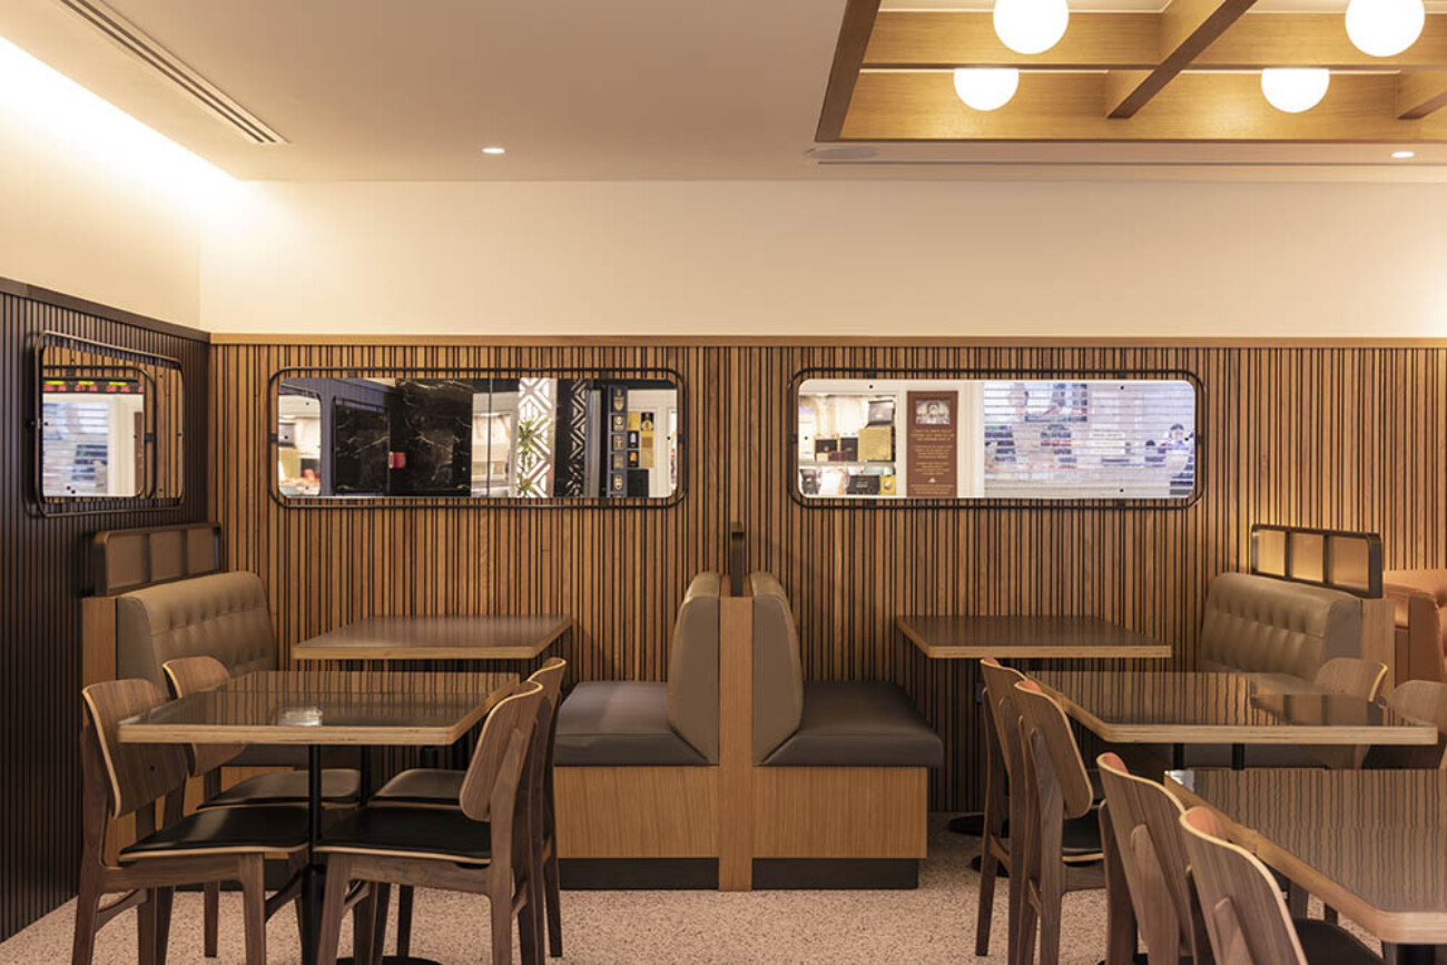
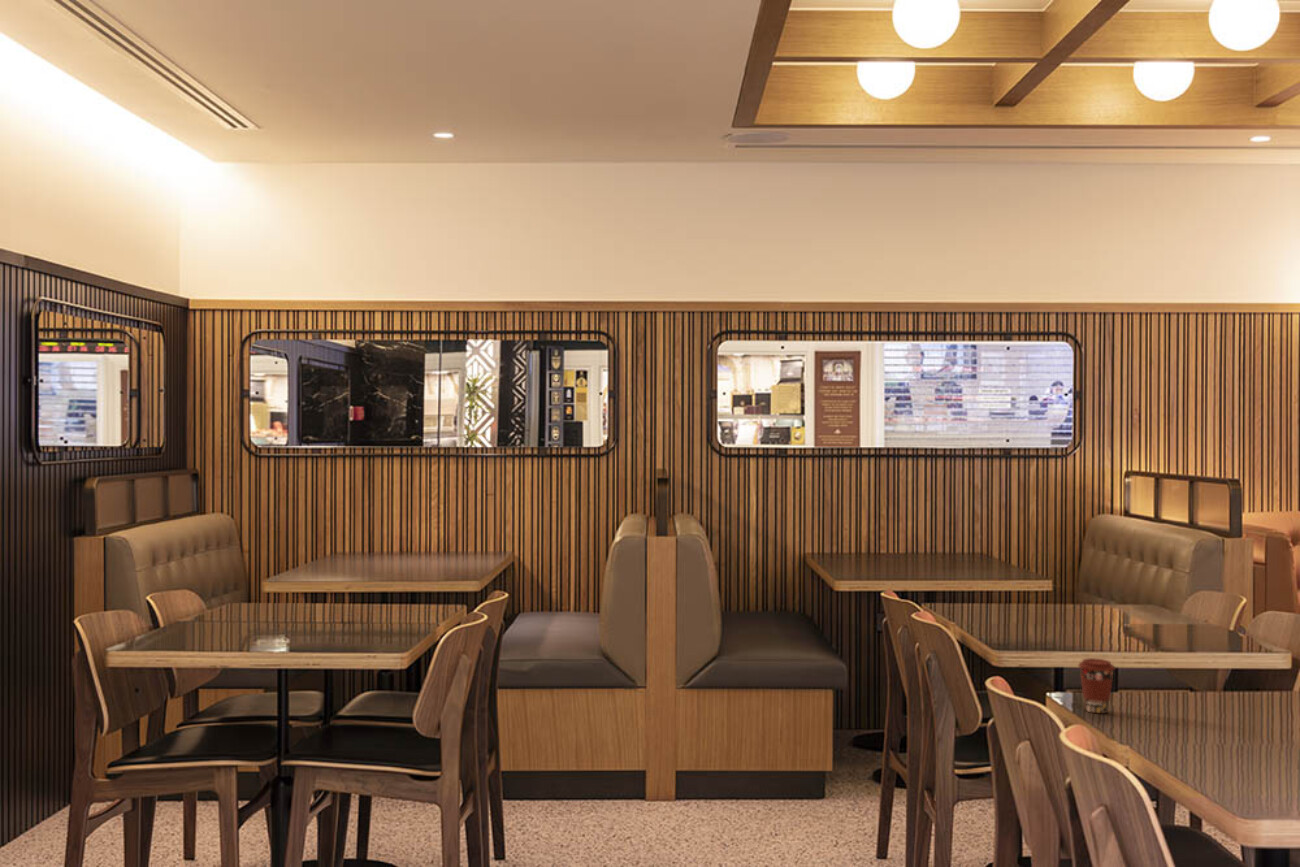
+ coffee cup [1077,657,1116,714]
